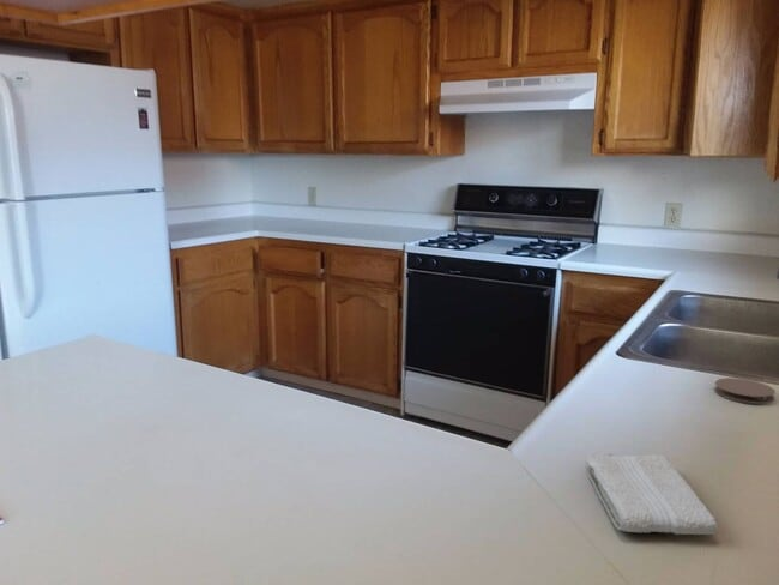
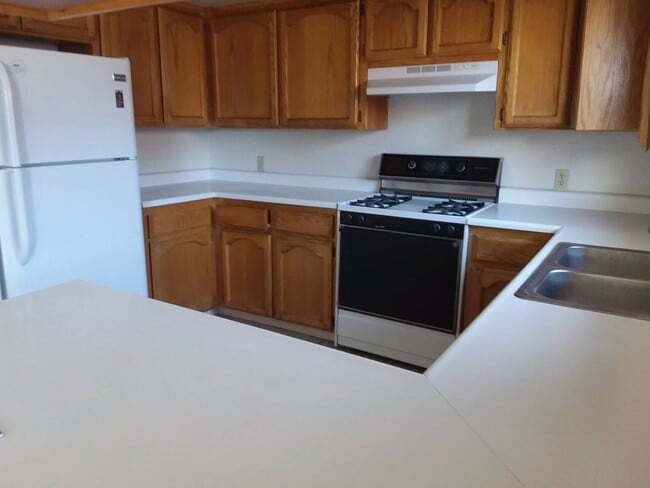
- washcloth [585,452,719,536]
- coaster [713,376,777,405]
